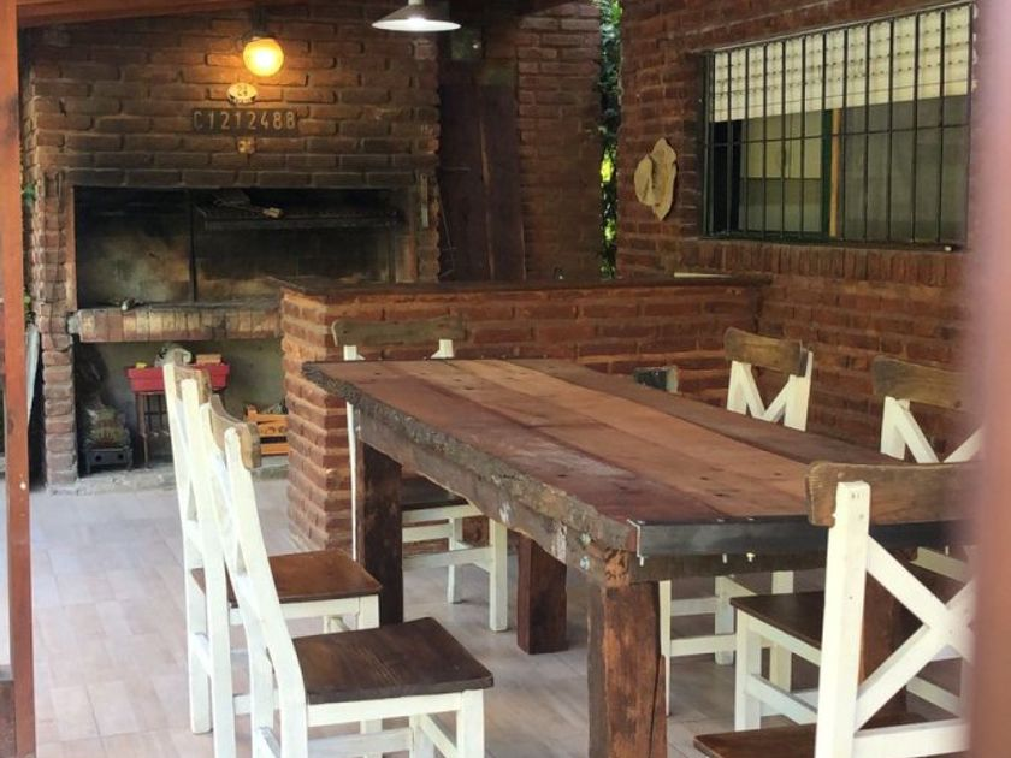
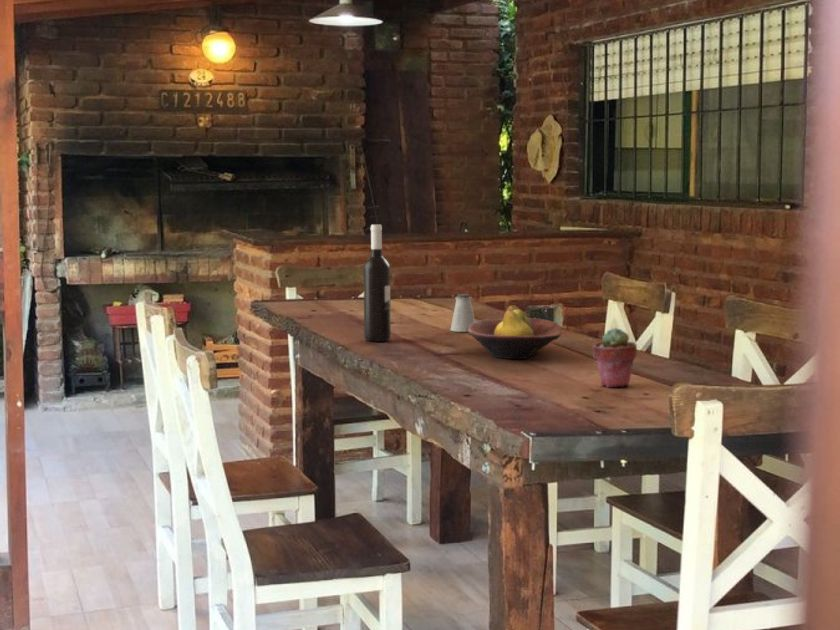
+ potted succulent [591,326,638,388]
+ fruit bowl [467,305,563,360]
+ wine bottle [362,224,392,342]
+ saltshaker [450,293,476,333]
